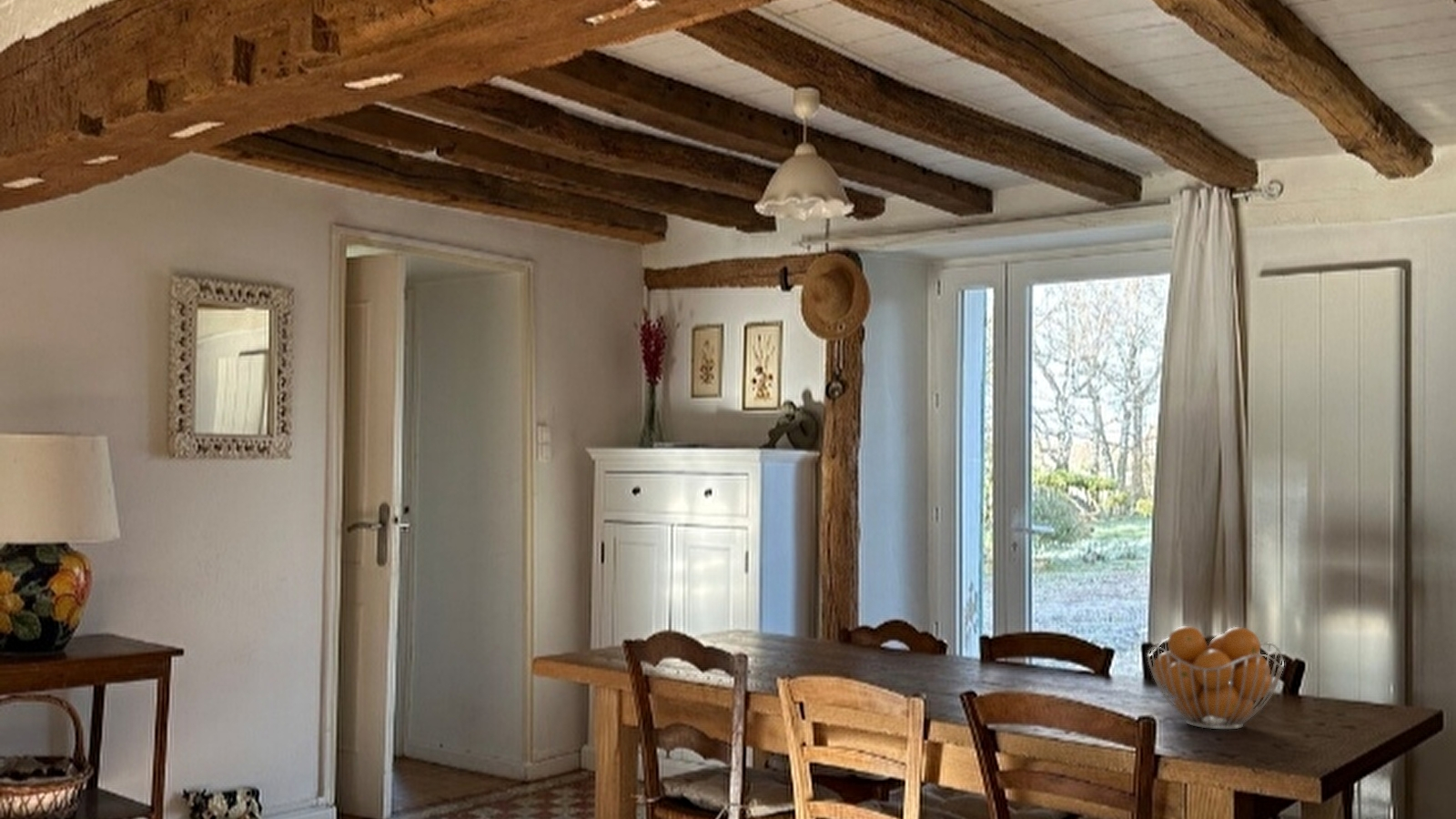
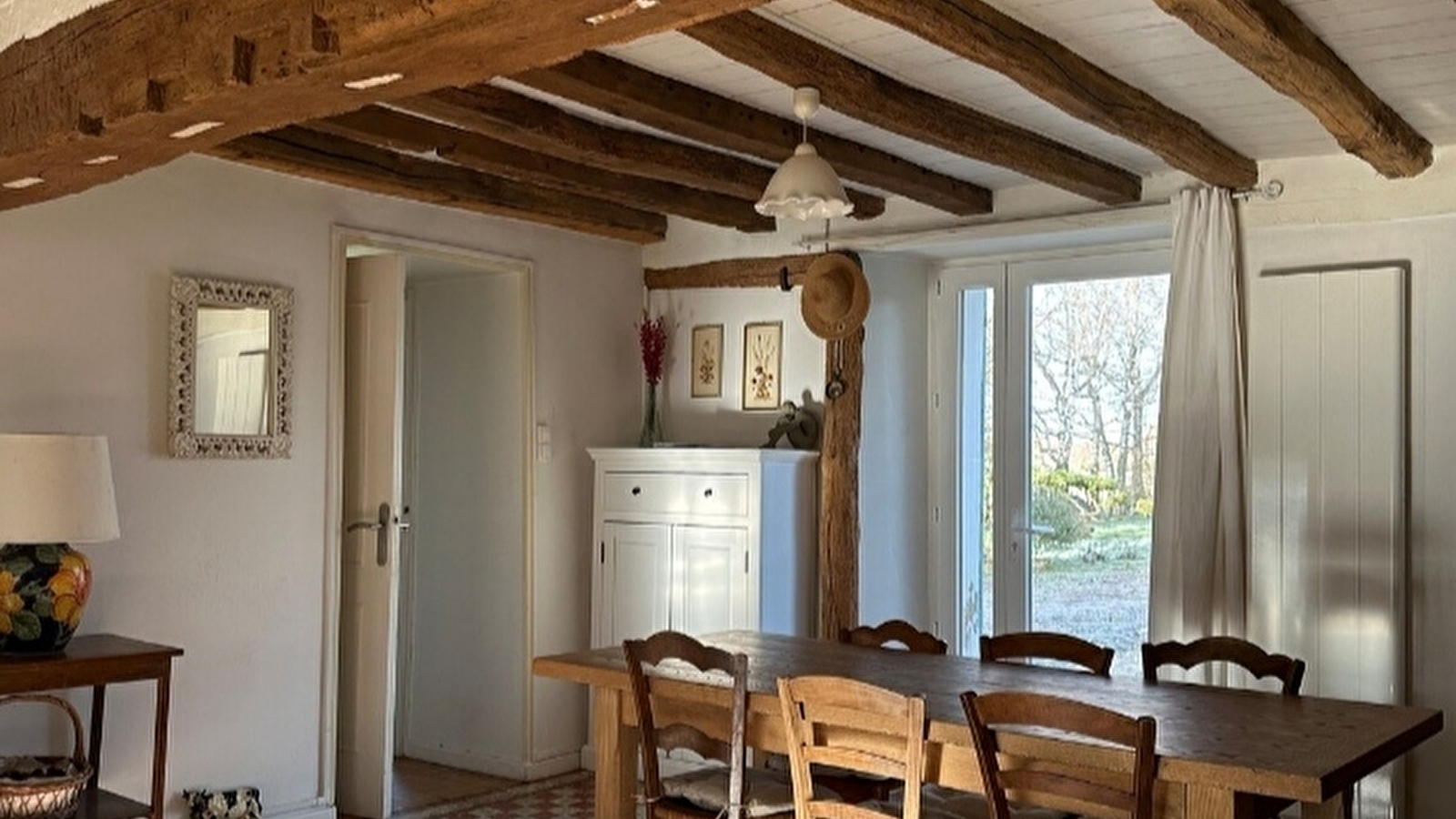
- fruit basket [1146,625,1285,730]
